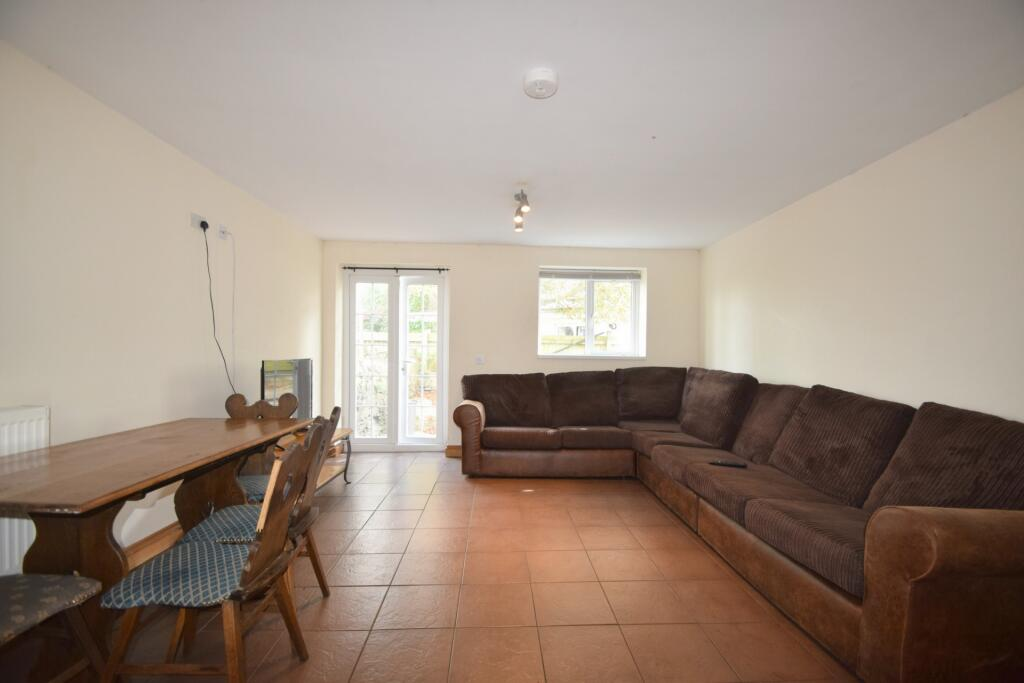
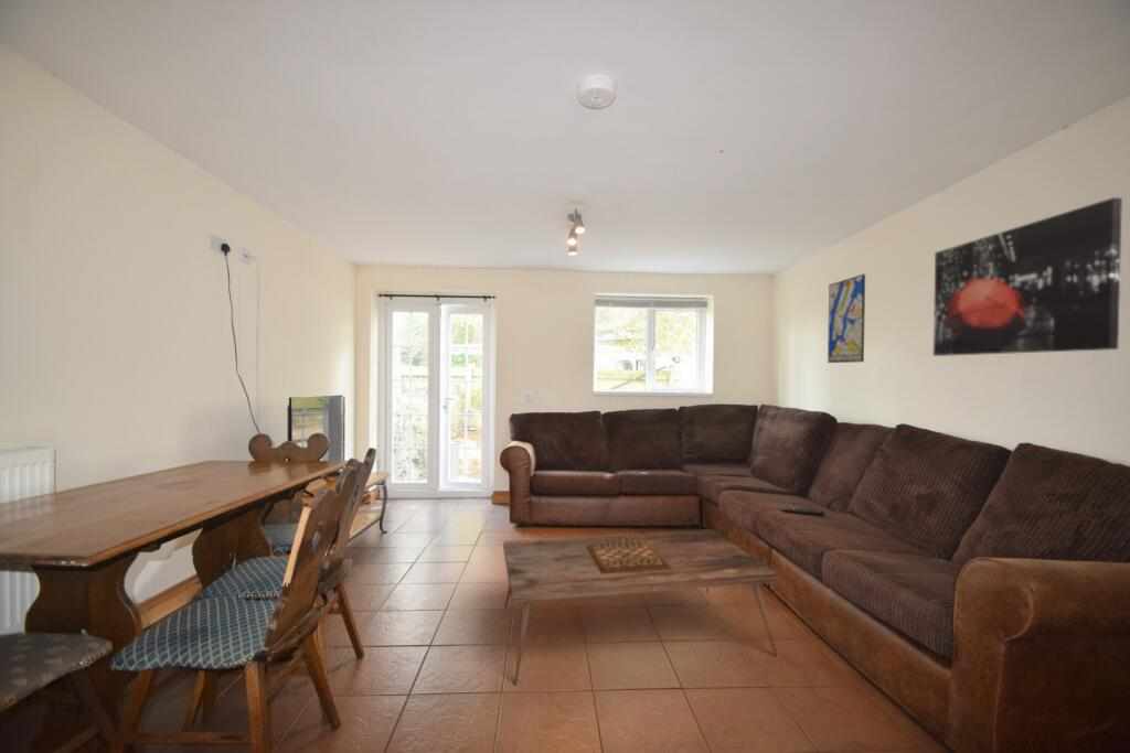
+ wall art [827,273,866,364]
+ wall art [932,196,1123,357]
+ coffee table [502,528,779,686]
